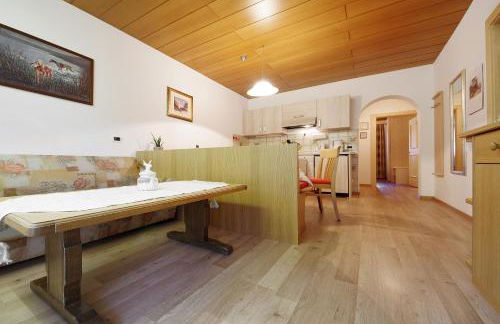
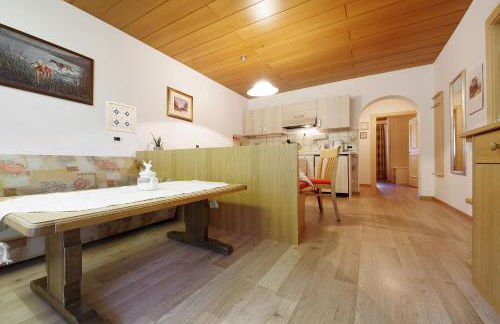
+ wall art [105,99,137,134]
